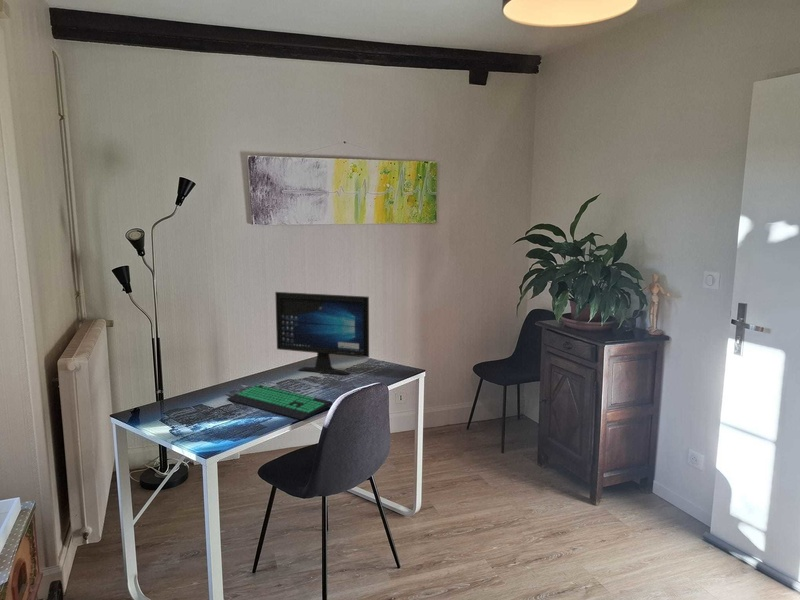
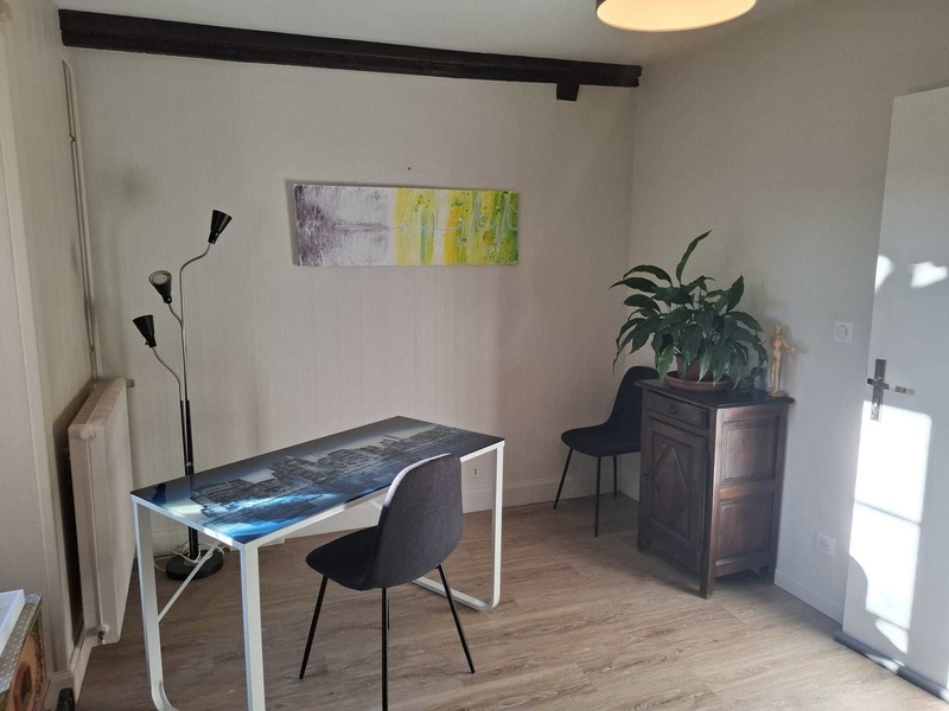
- computer monitor [274,291,370,376]
- computer keyboard [226,383,333,421]
